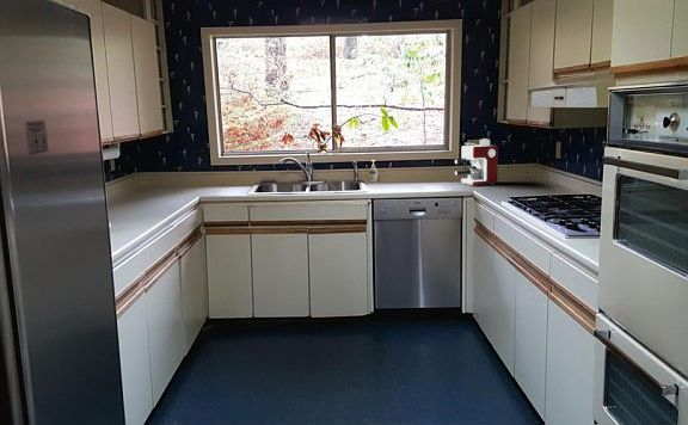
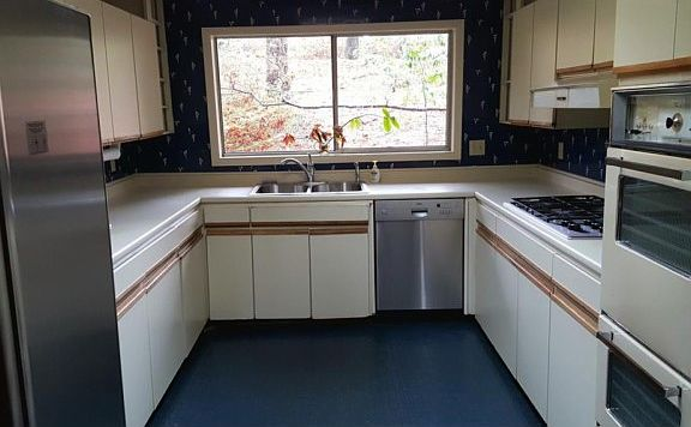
- coffee maker [454,137,499,186]
